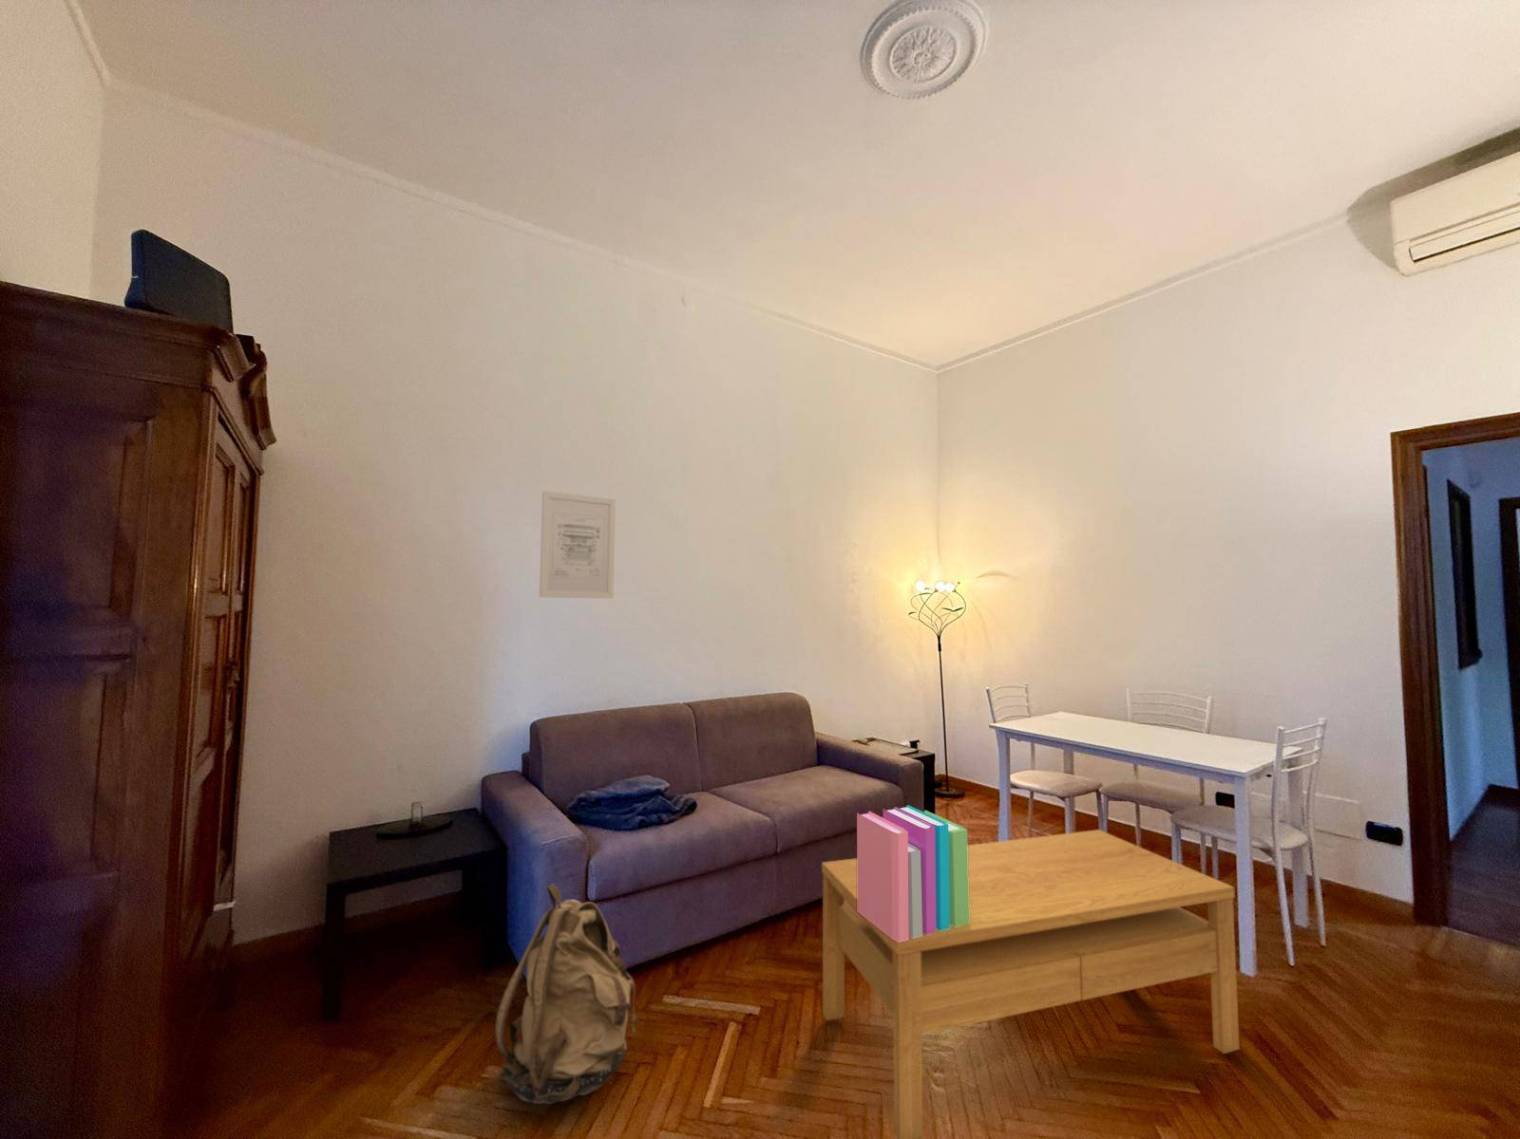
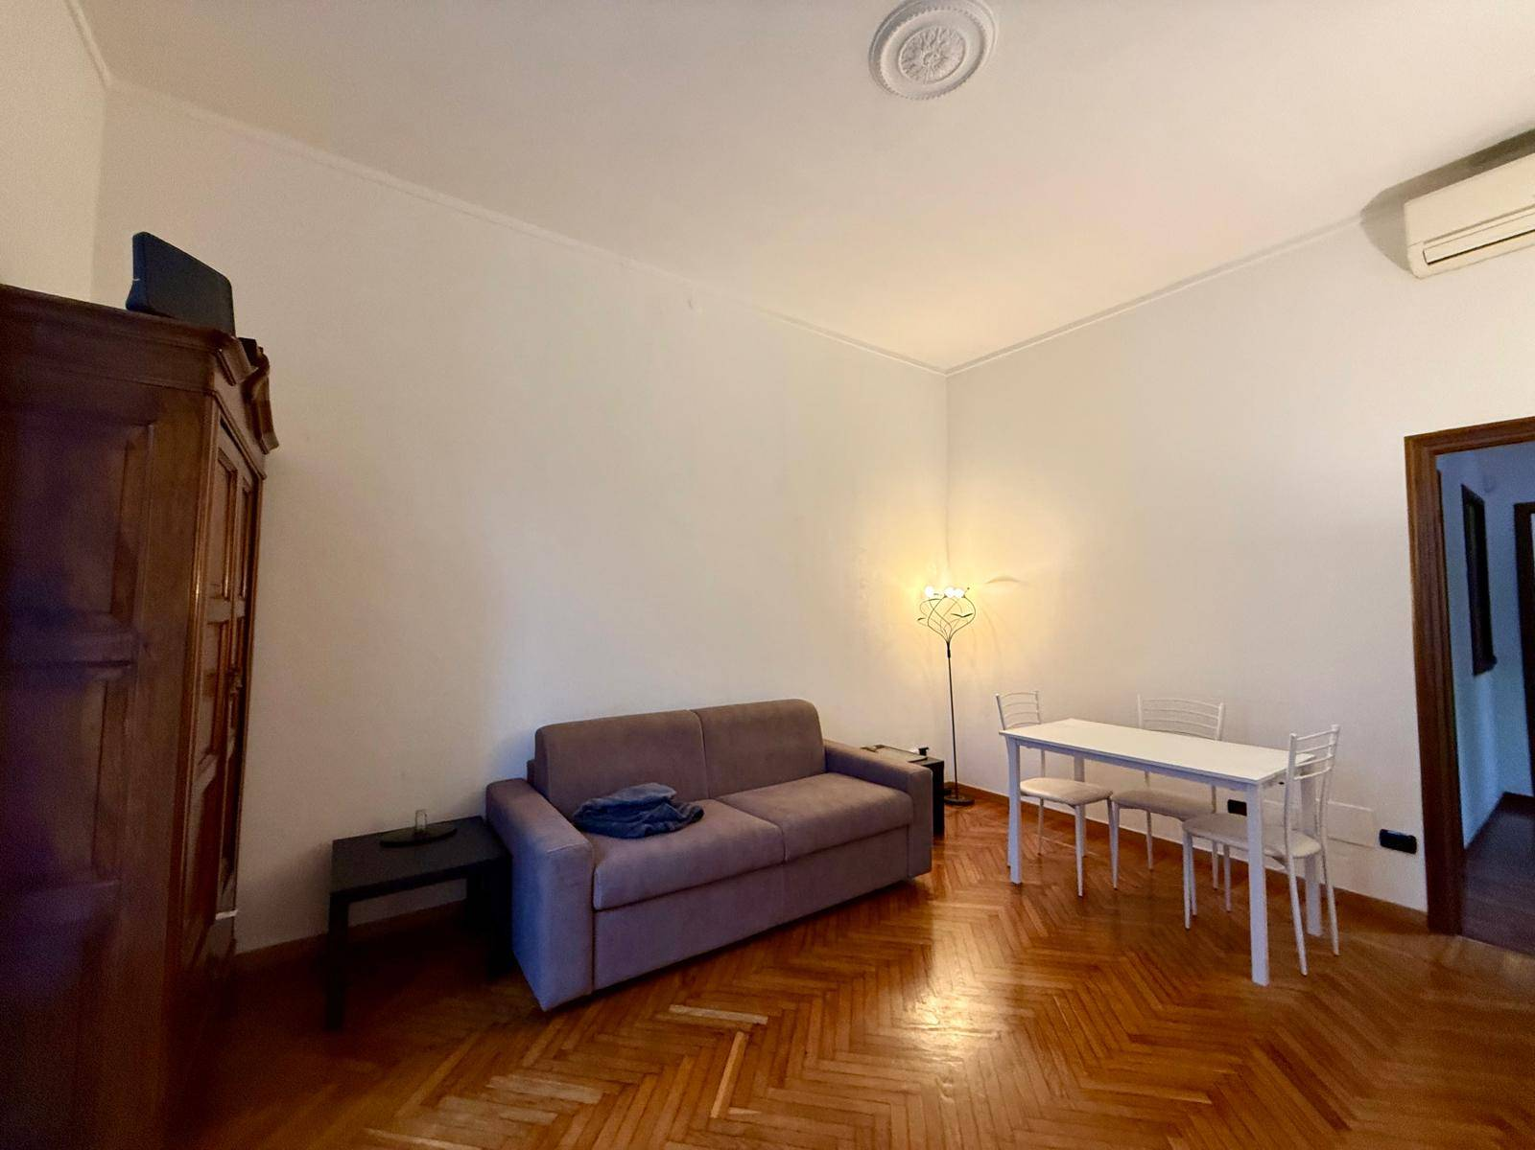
- books [856,804,969,943]
- wall art [539,489,616,599]
- coffee table [821,829,1241,1139]
- backpack [494,882,638,1104]
